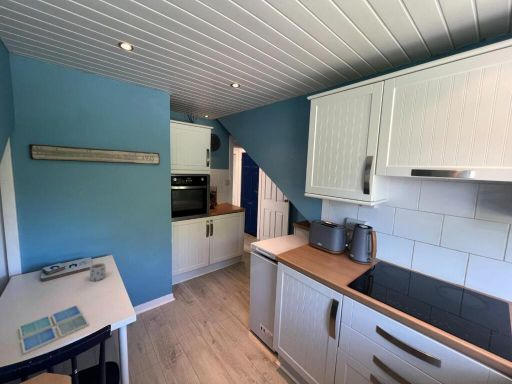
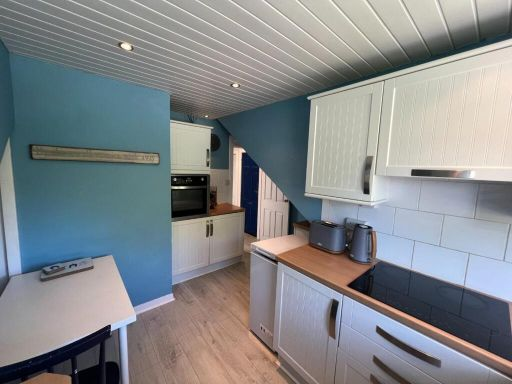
- mug [89,262,107,282]
- drink coaster [18,304,90,355]
